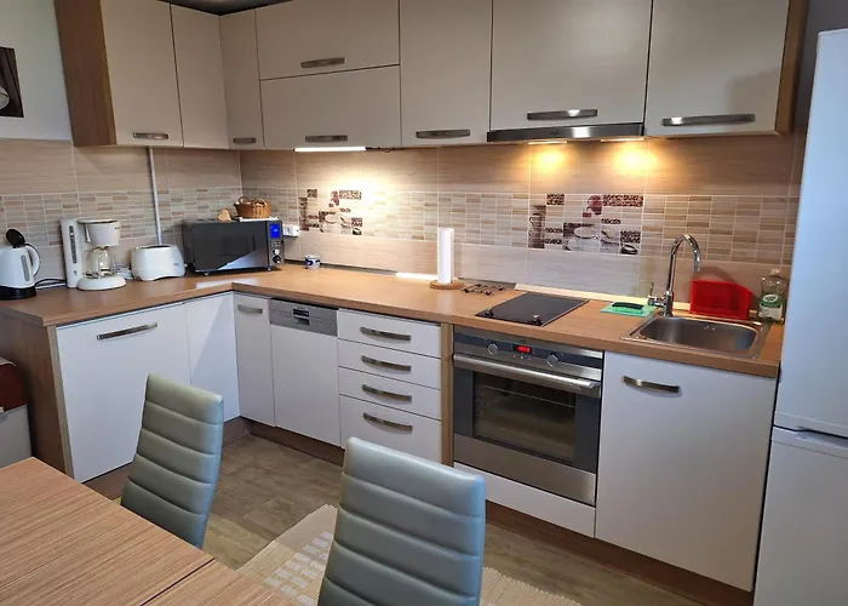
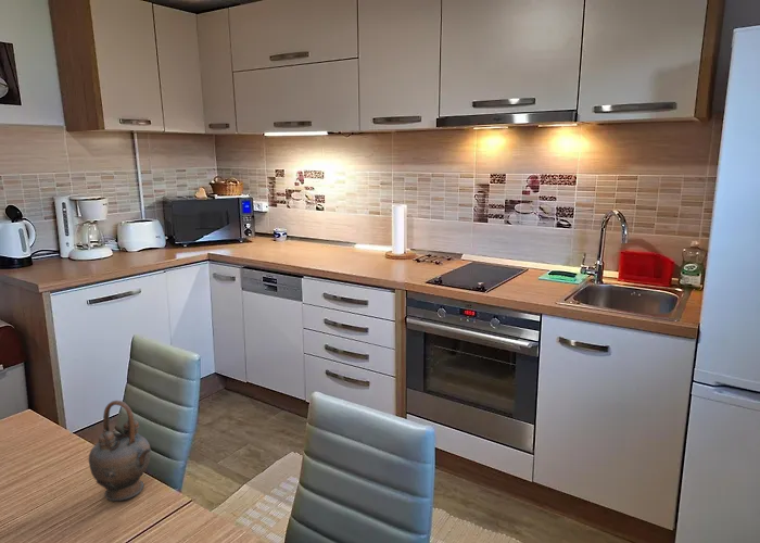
+ teapot [88,400,152,502]
